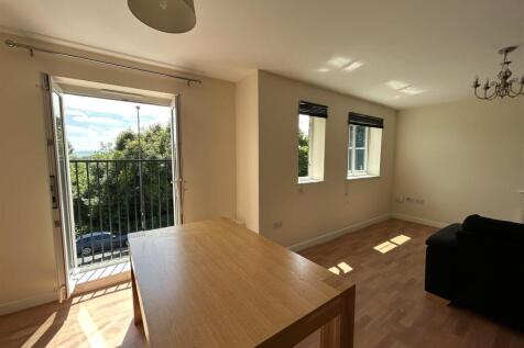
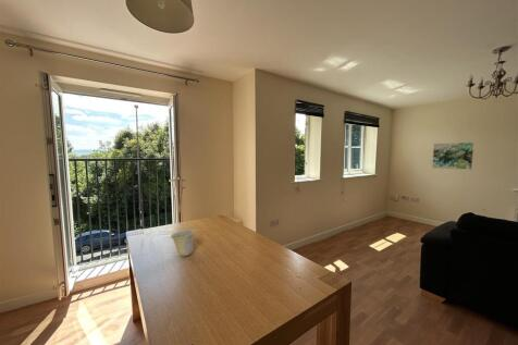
+ wall art [432,141,474,171]
+ cup [170,229,196,257]
